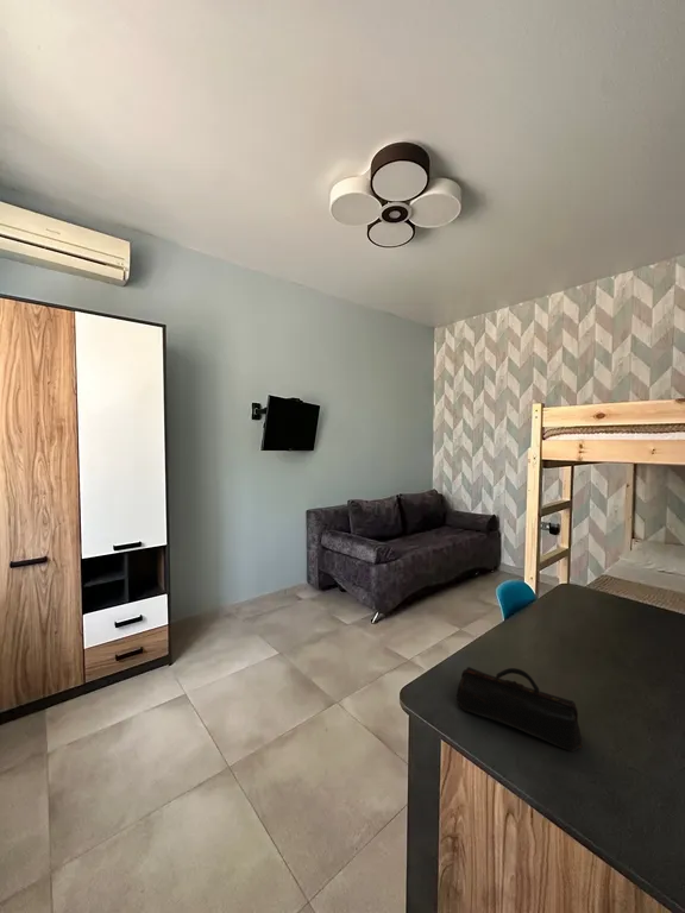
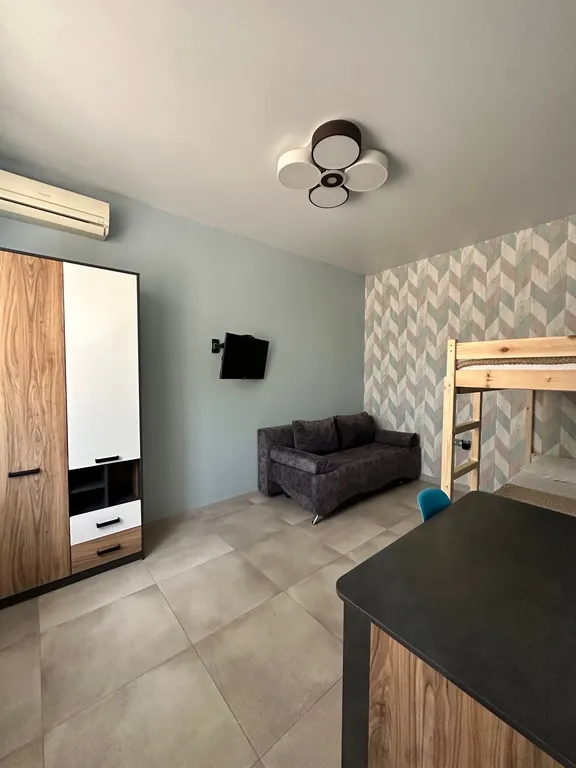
- pencil case [454,666,584,753]
